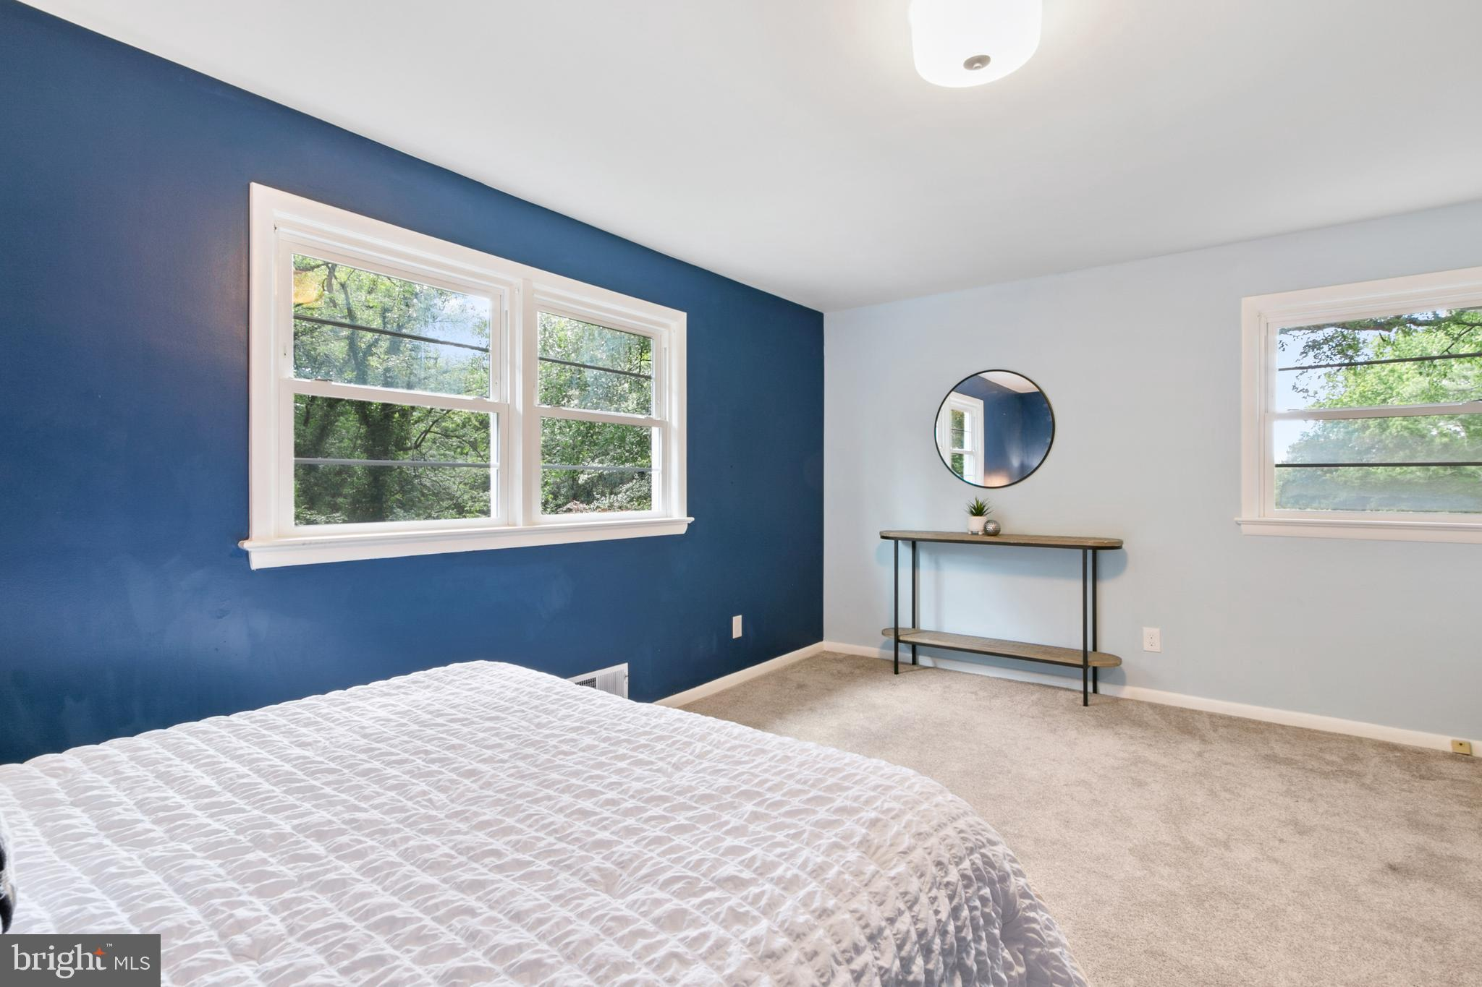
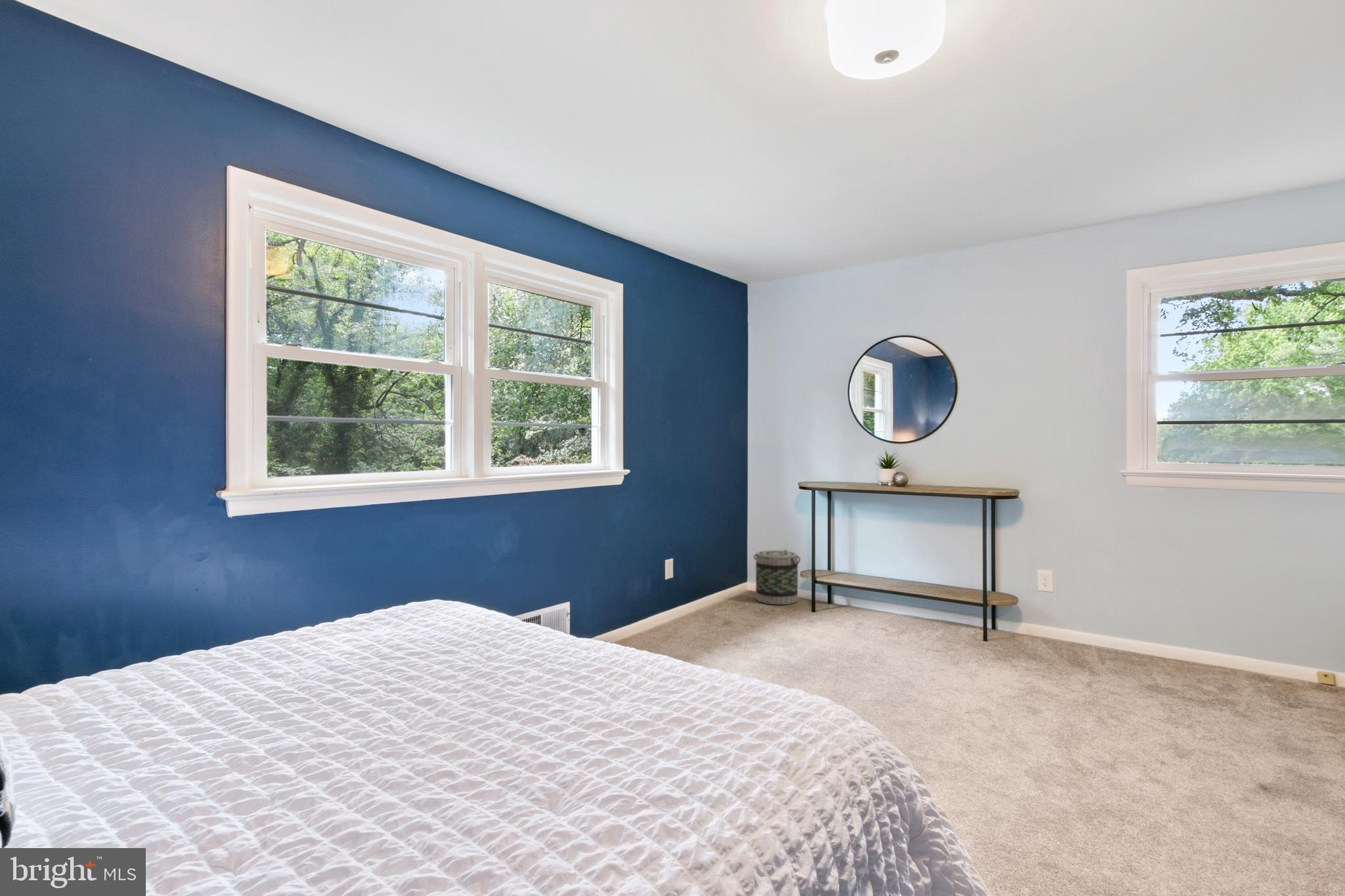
+ basket [753,549,801,605]
